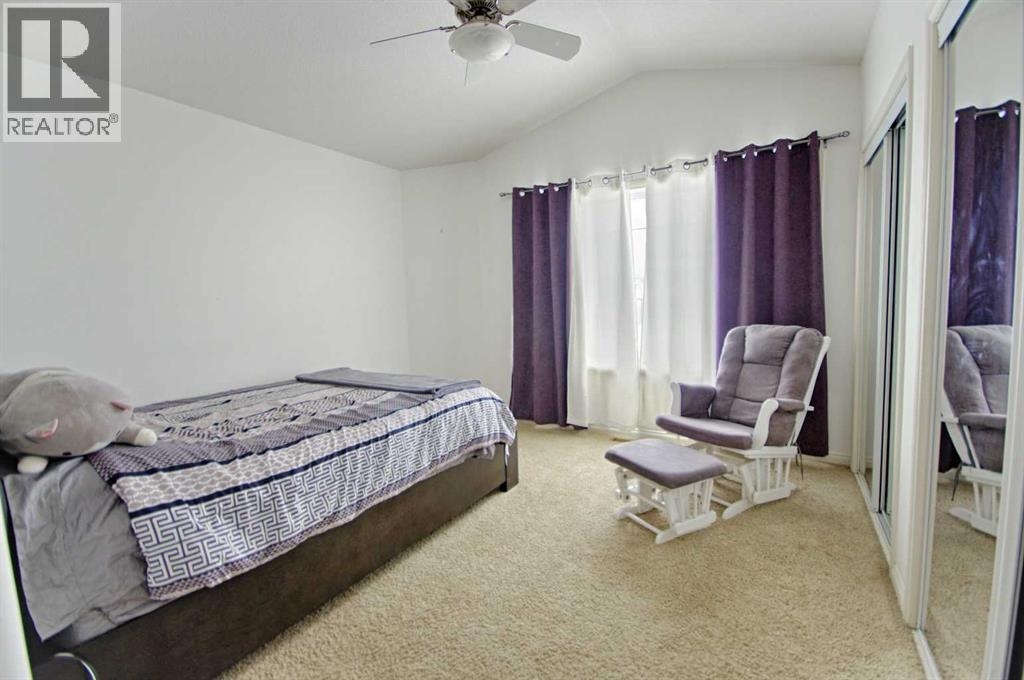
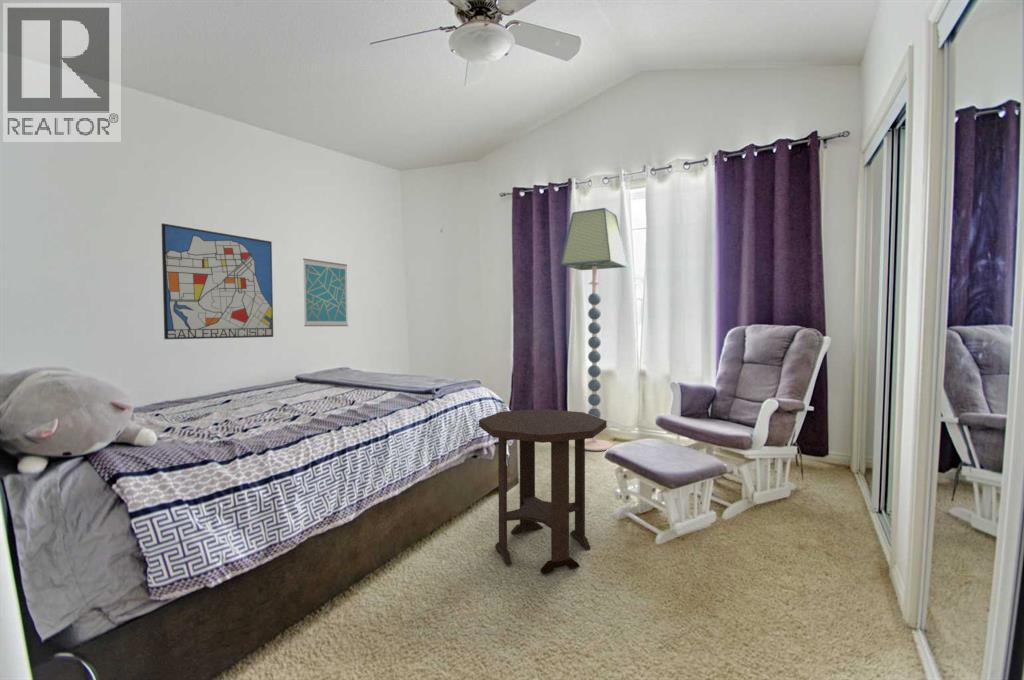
+ wall art [160,222,274,340]
+ floor lamp [559,207,628,452]
+ side table [478,408,608,575]
+ wall art [302,257,349,327]
